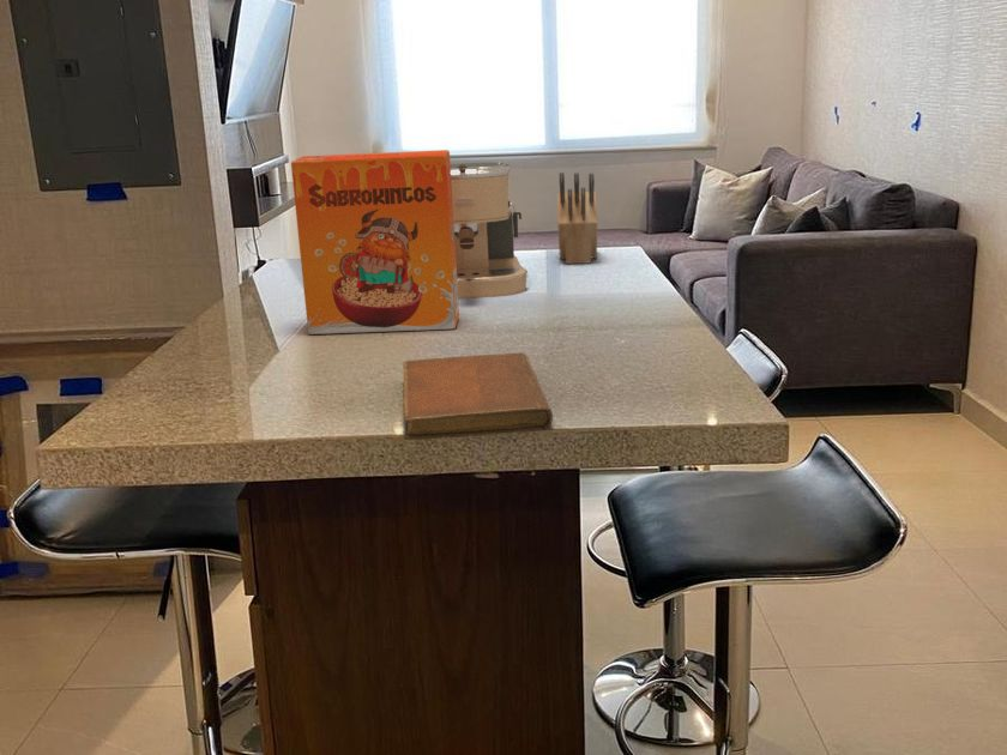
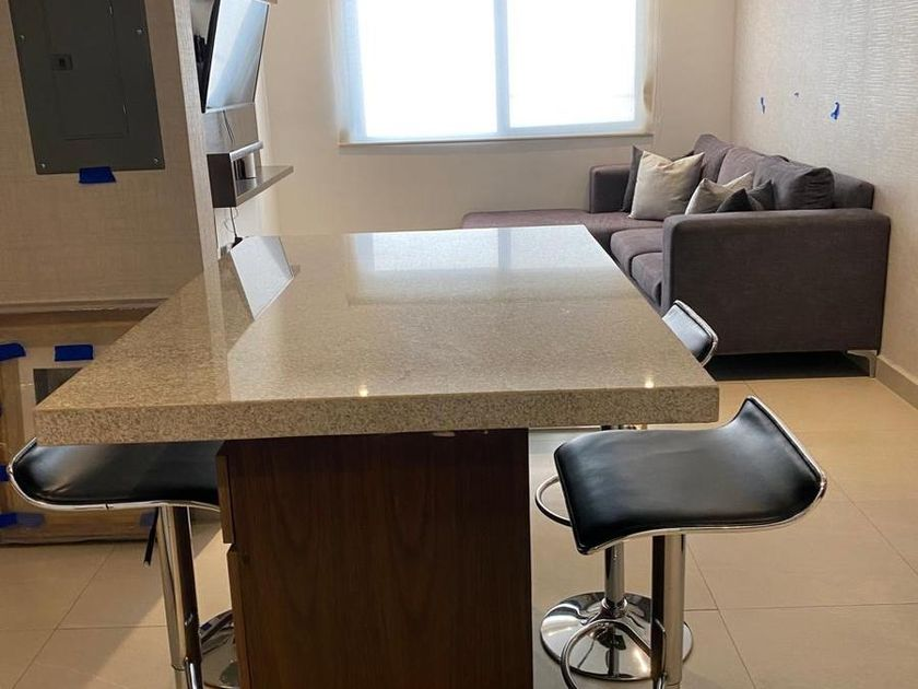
- notebook [403,352,554,440]
- coffee maker [451,161,529,300]
- knife block [556,171,598,265]
- cereal box [290,149,460,336]
